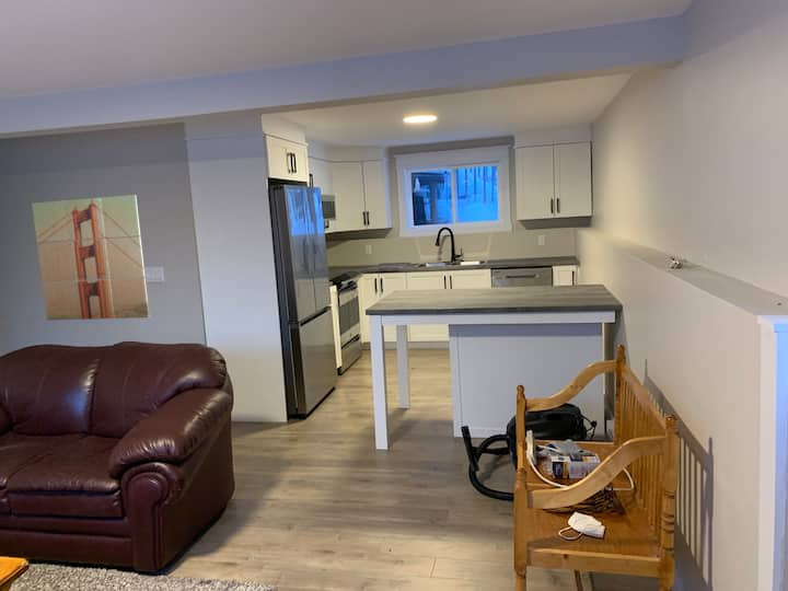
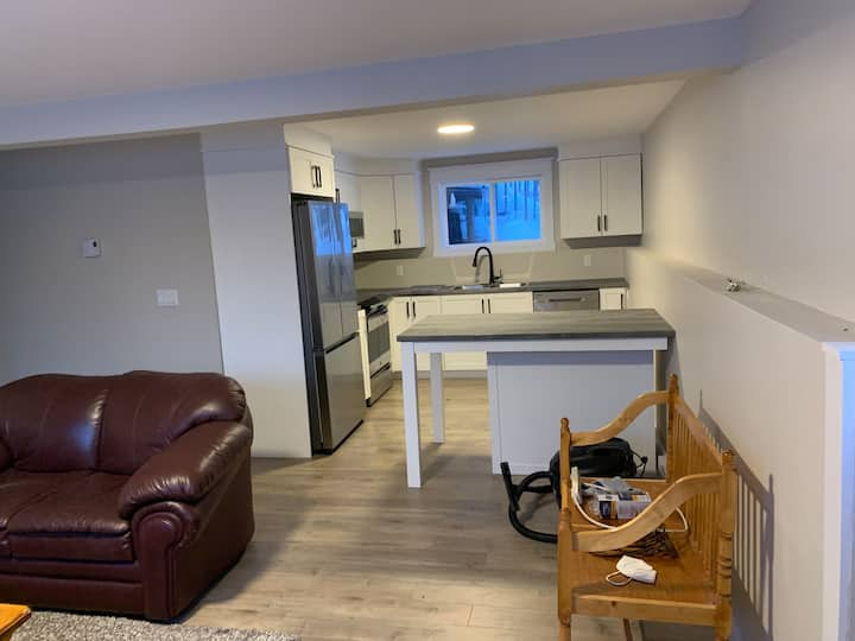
- wall art [31,194,151,322]
